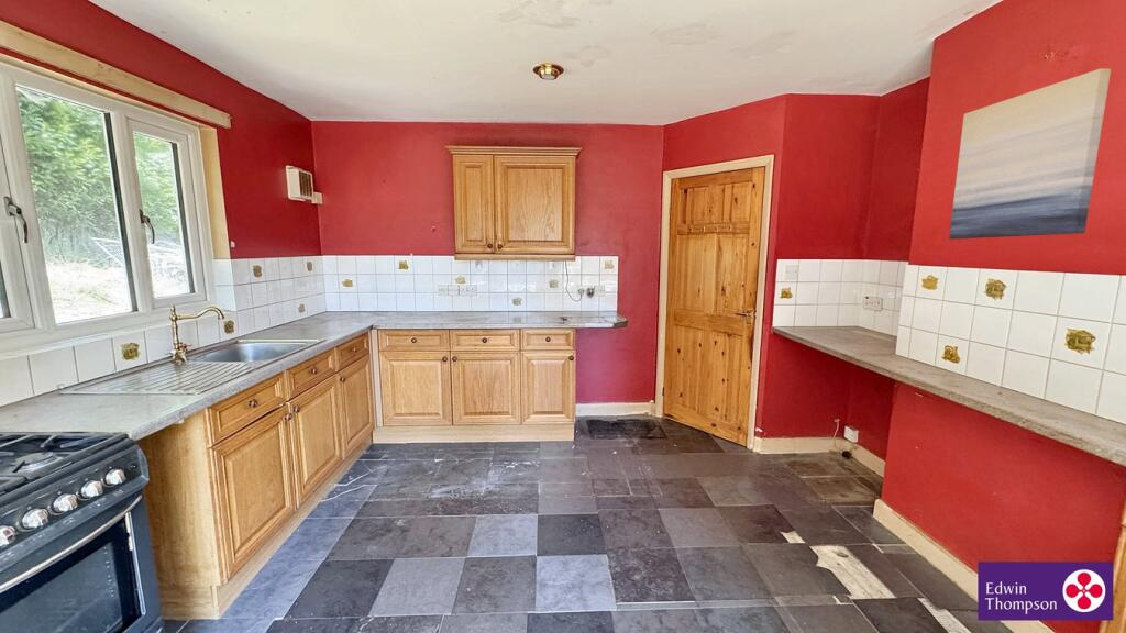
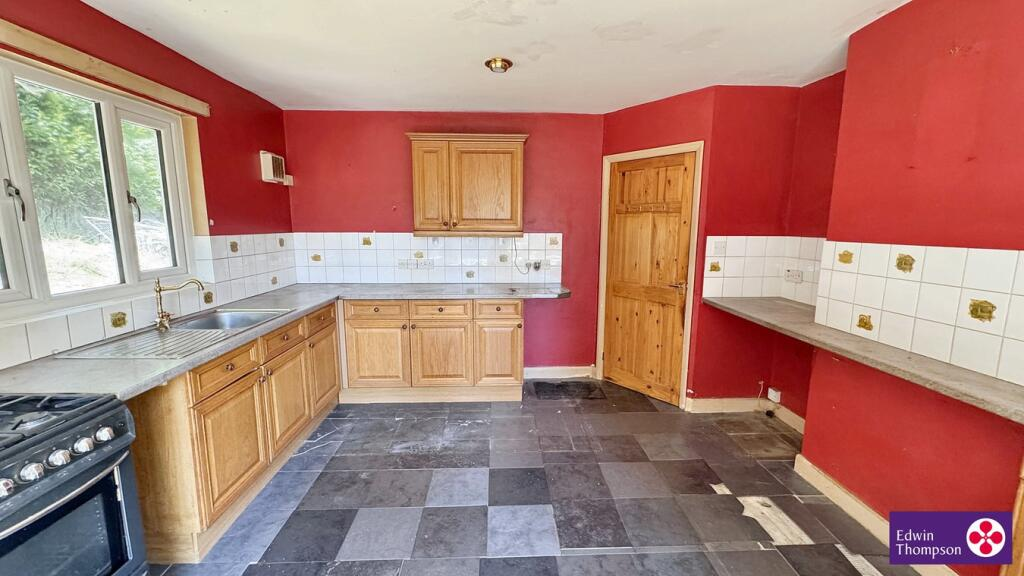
- wall art [948,67,1112,240]
